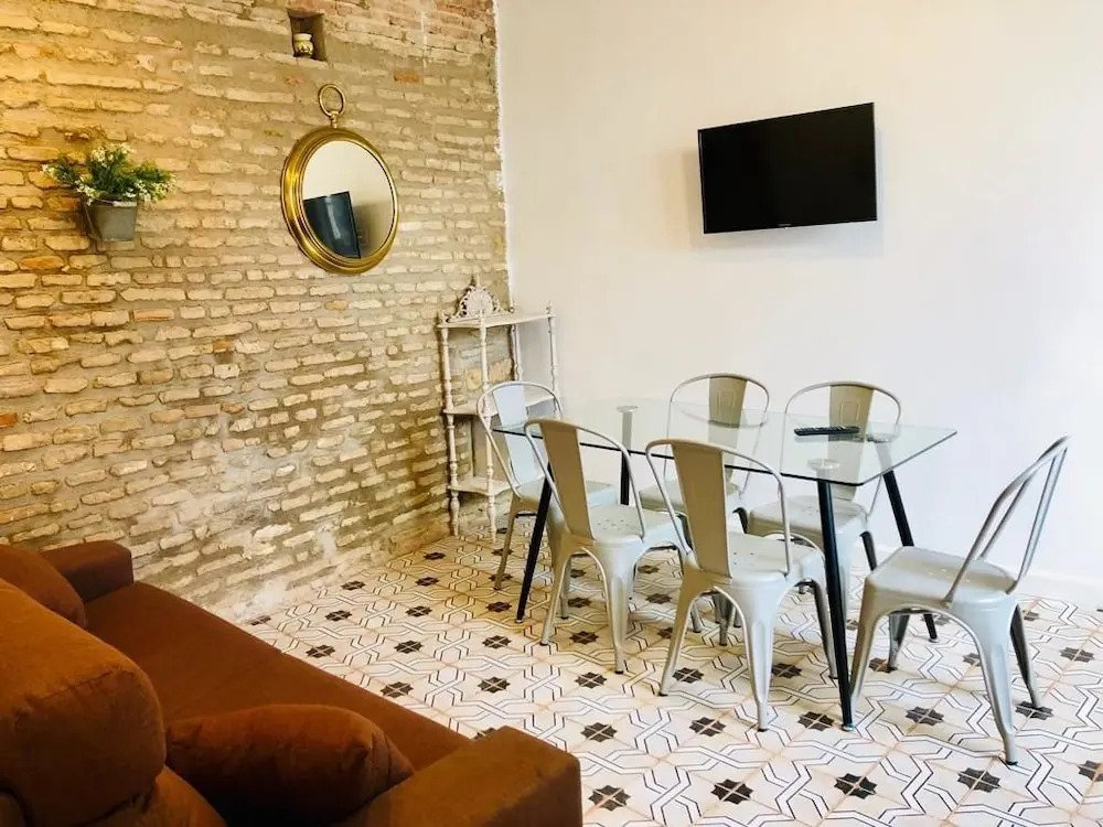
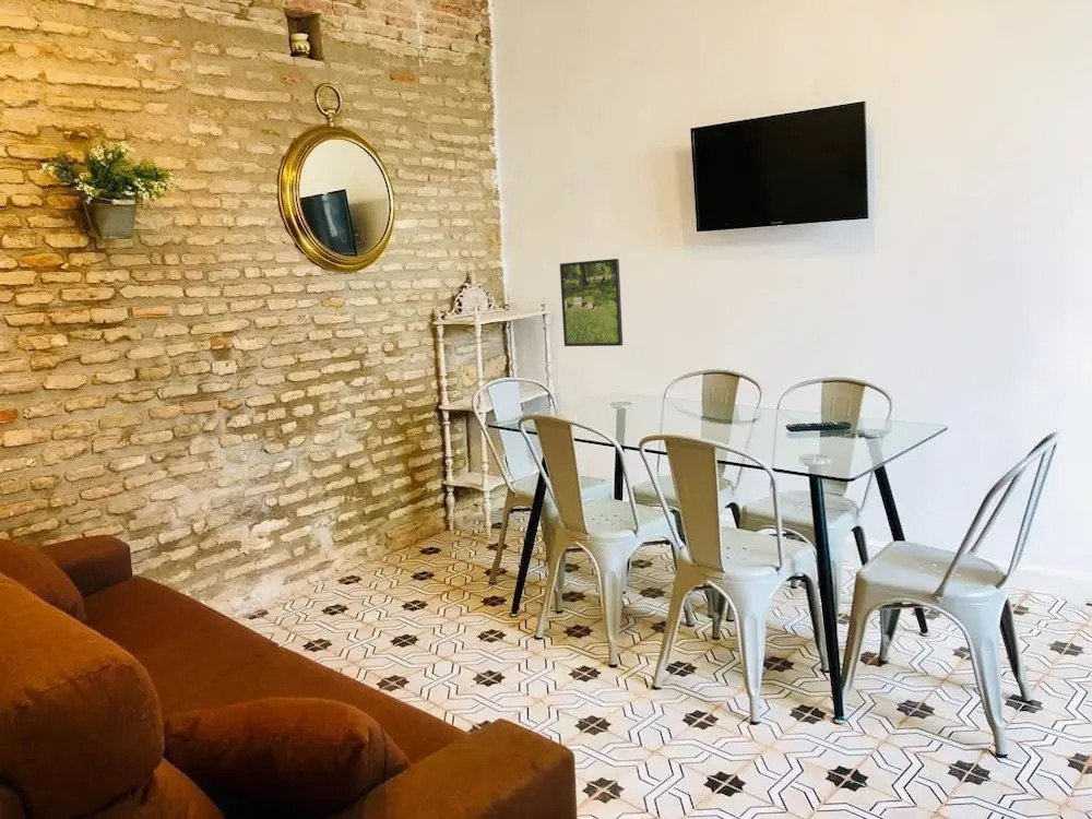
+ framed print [559,258,624,347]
